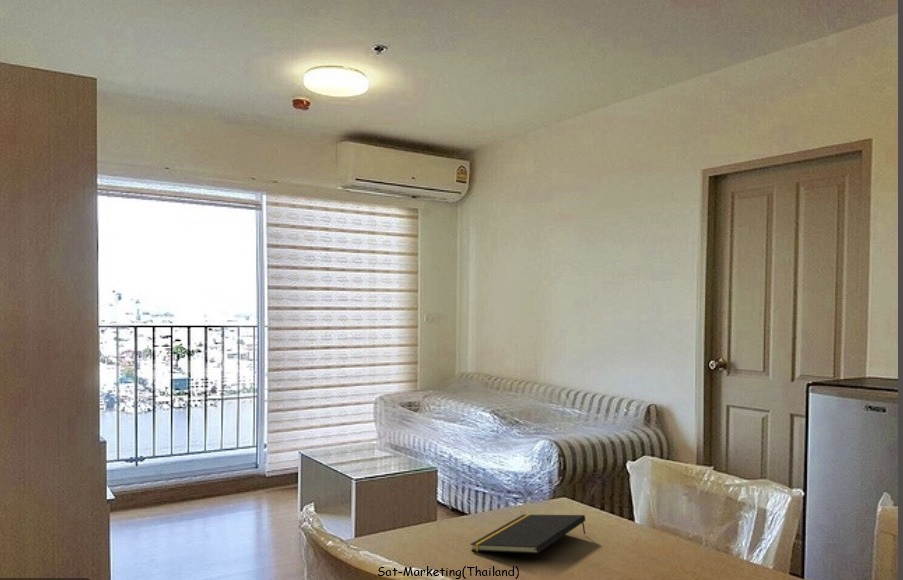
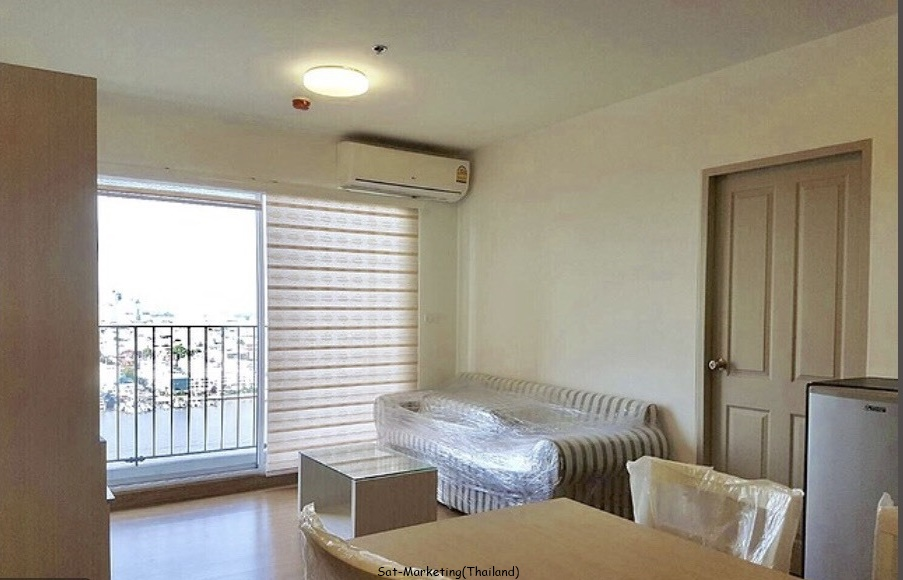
- notepad [469,513,587,555]
